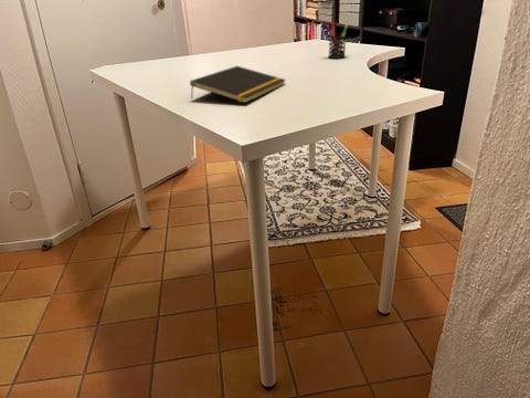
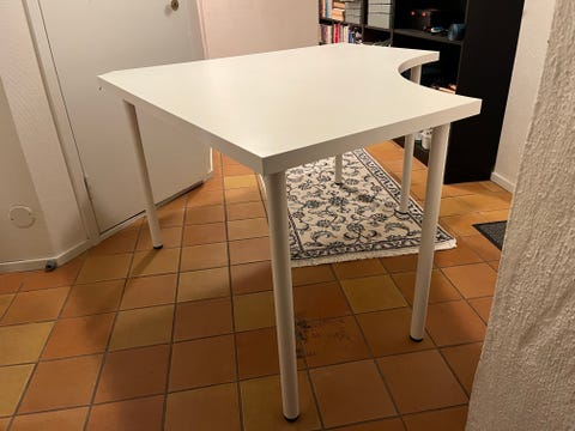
- notepad [189,65,287,104]
- pen holder [324,20,349,60]
